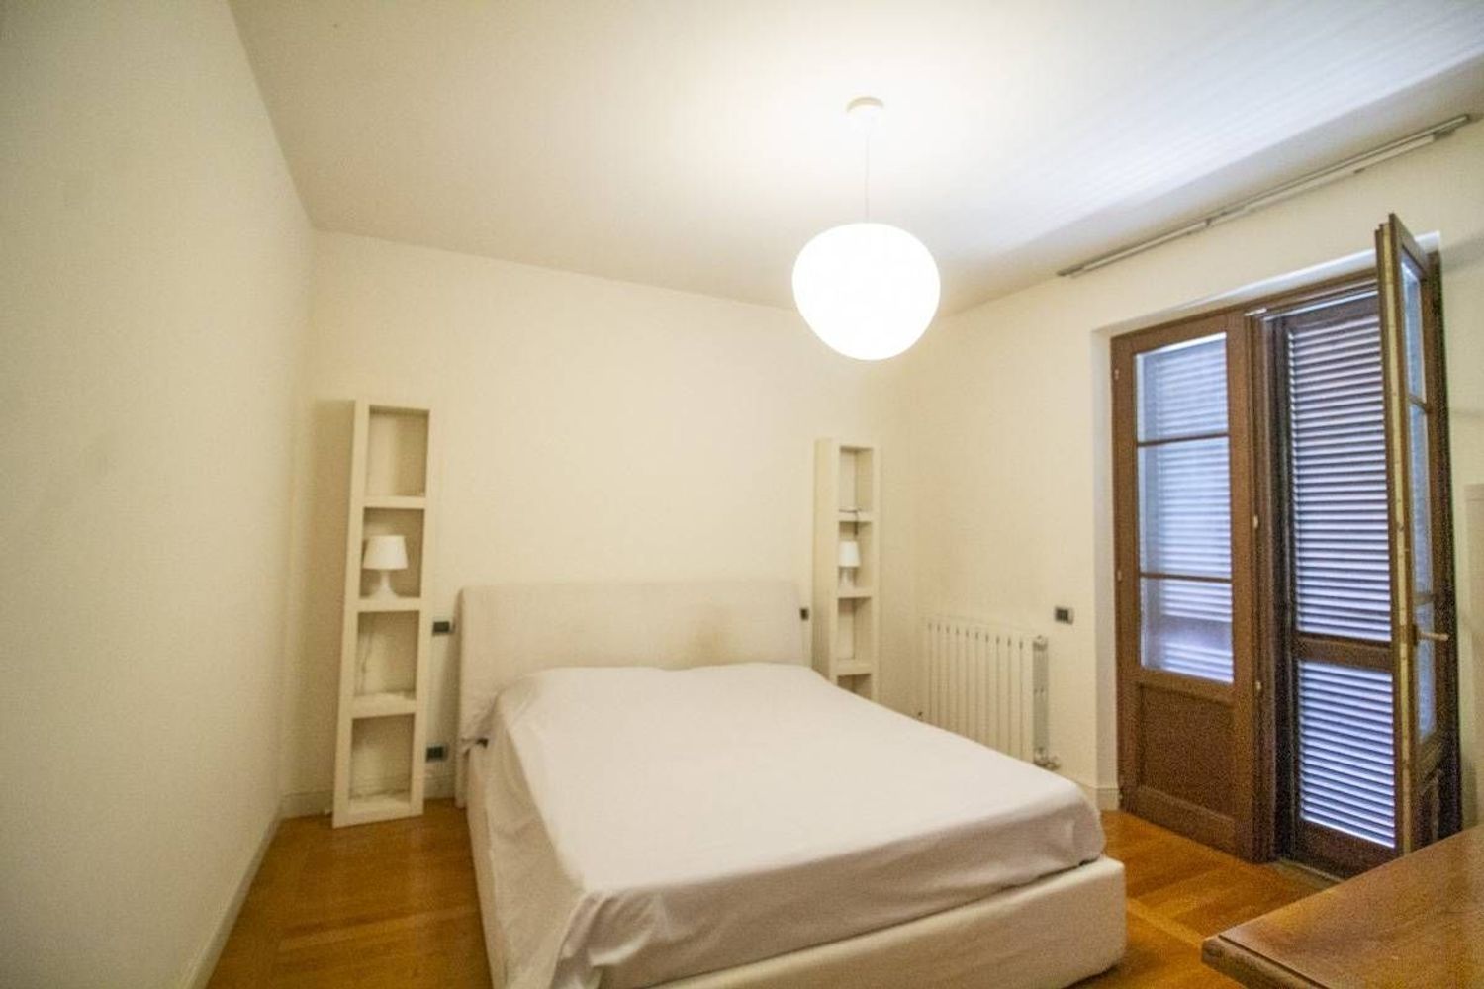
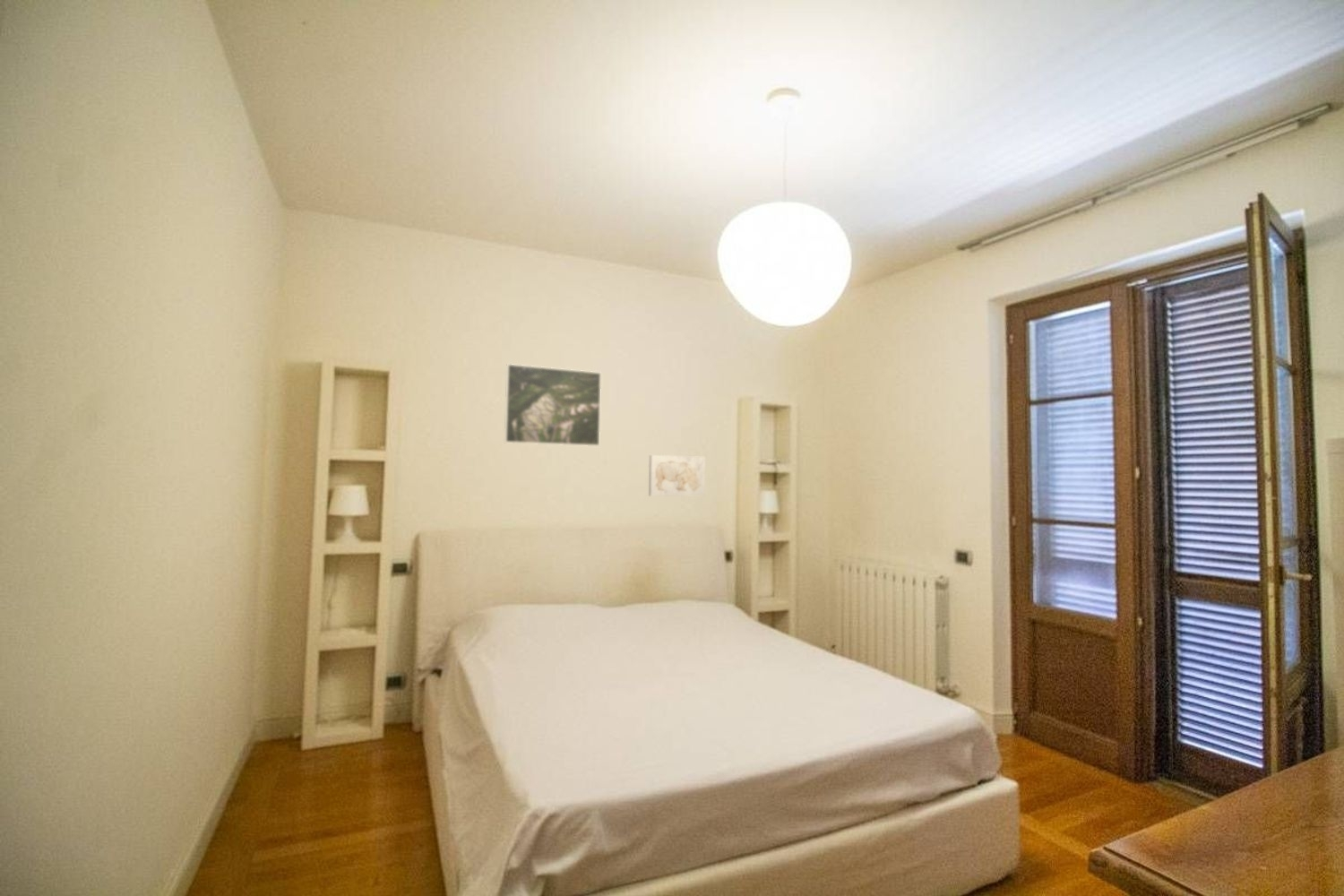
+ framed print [504,363,602,447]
+ wall art [648,454,706,497]
